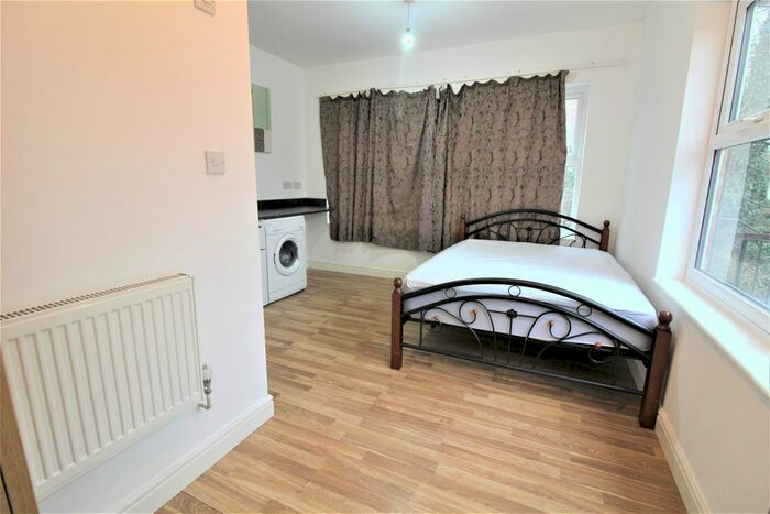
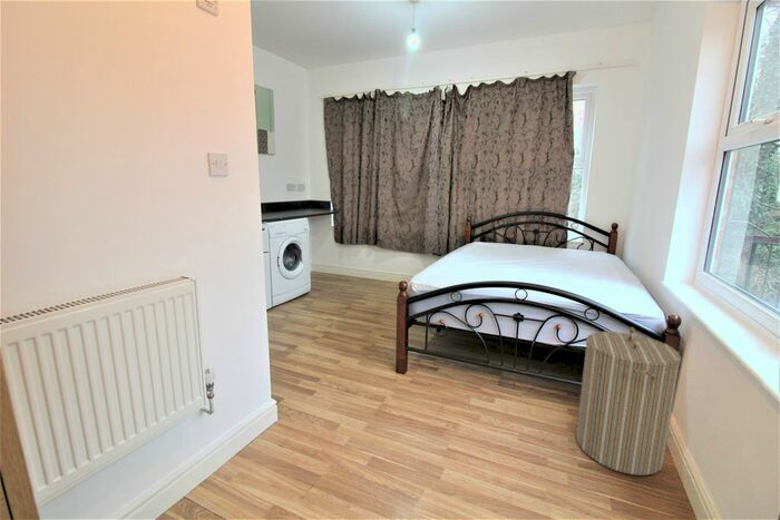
+ laundry hamper [575,326,682,477]
